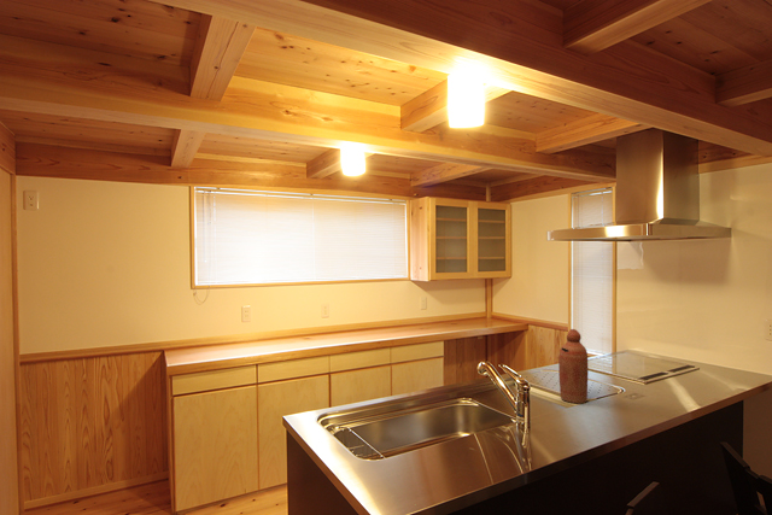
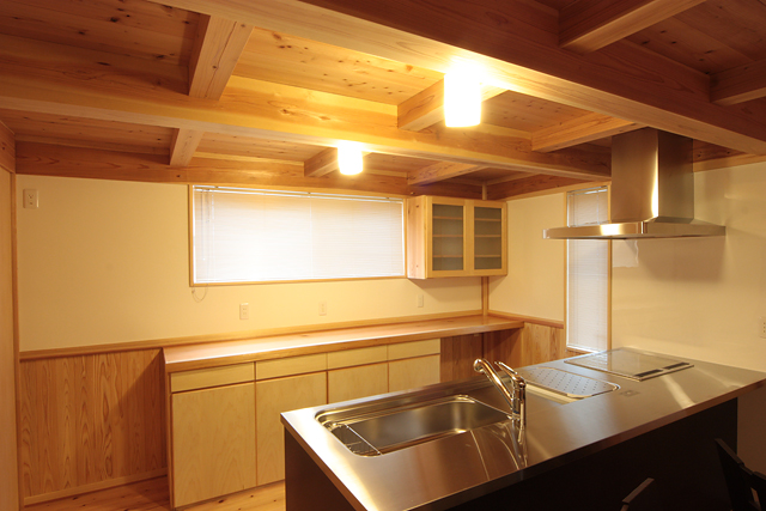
- bottle [557,328,589,404]
